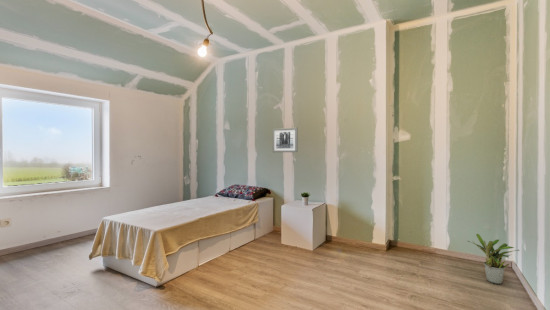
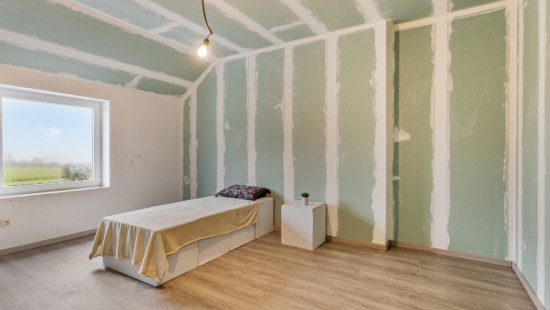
- potted plant [467,233,520,285]
- wall art [272,127,299,153]
